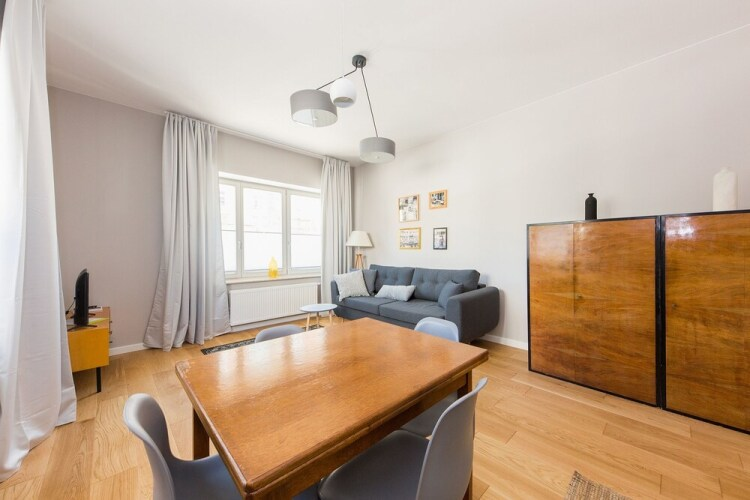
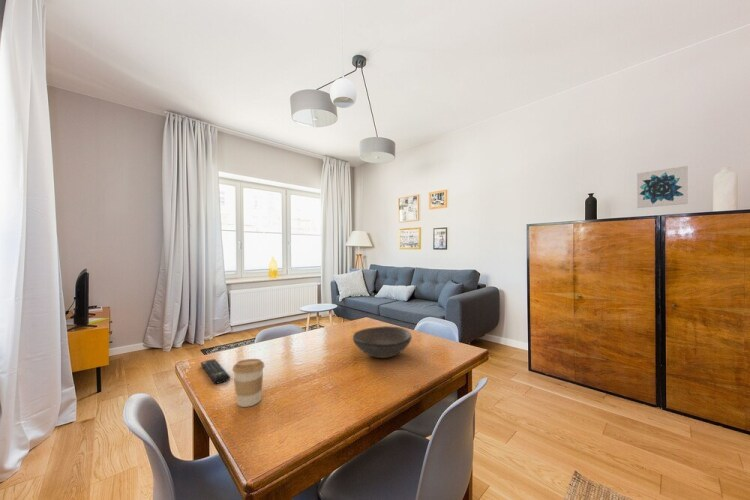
+ bowl [352,325,413,359]
+ coffee cup [231,358,265,408]
+ wall art [636,165,689,209]
+ remote control [200,358,231,384]
